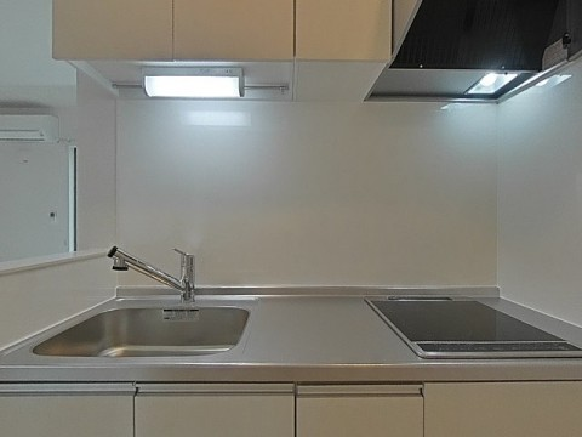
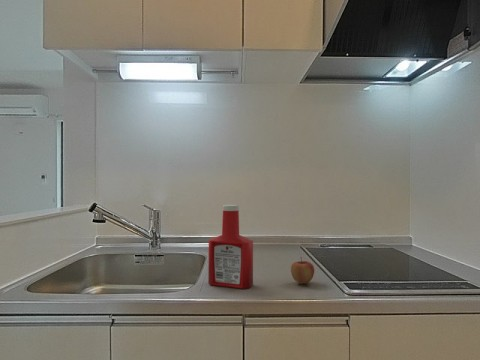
+ soap bottle [207,204,254,290]
+ apple [290,256,315,285]
